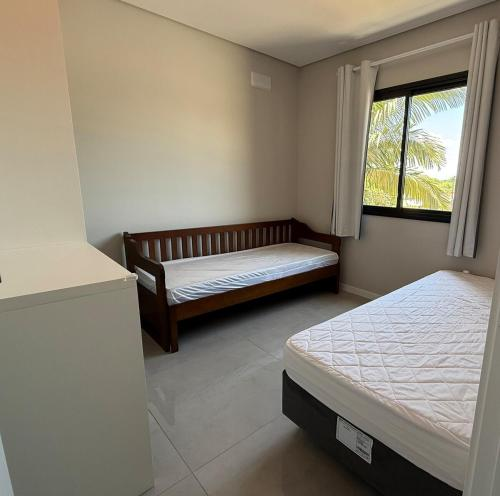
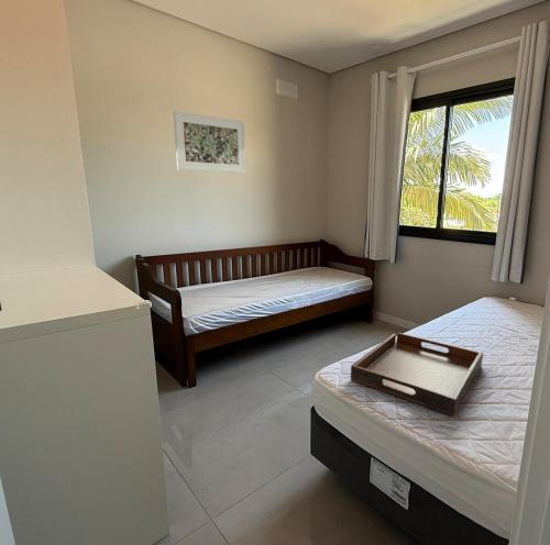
+ serving tray [350,332,484,418]
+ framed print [173,110,248,175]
